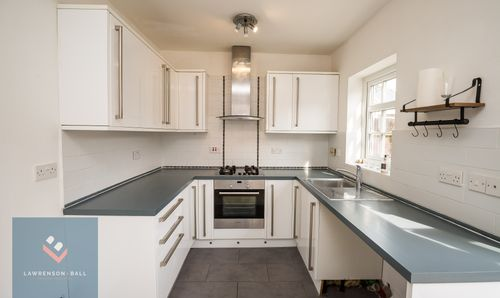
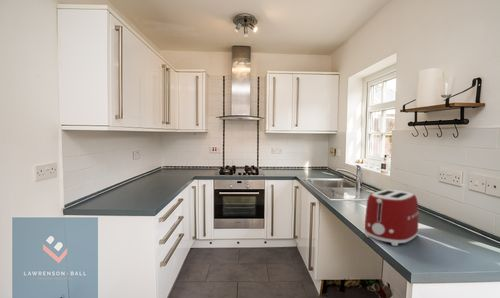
+ toaster [364,189,420,247]
